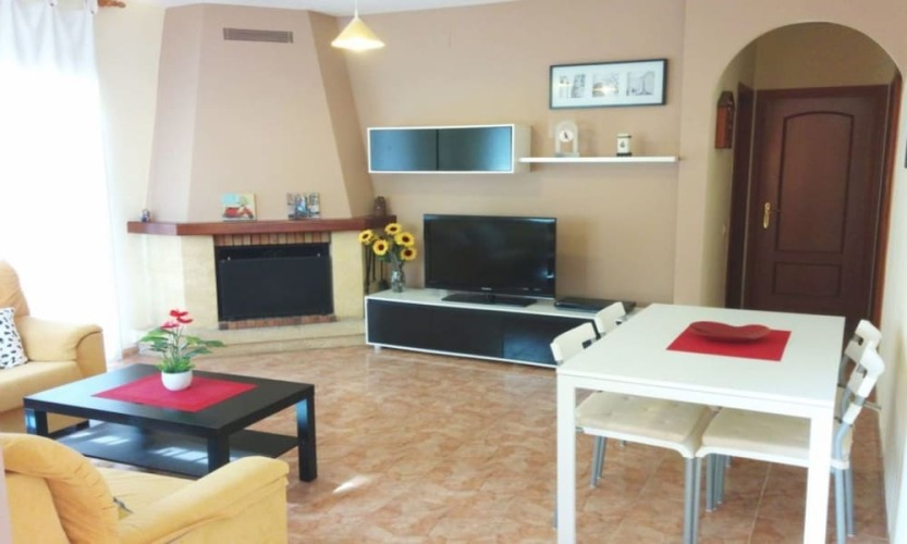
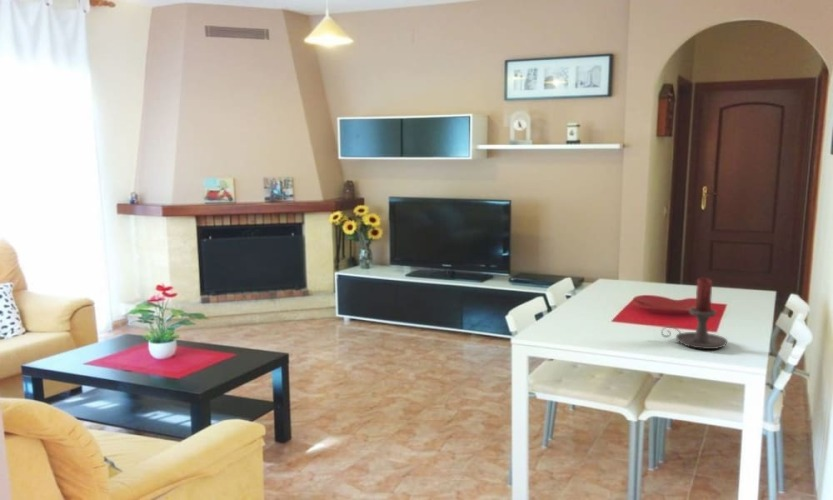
+ candle holder [660,277,729,350]
